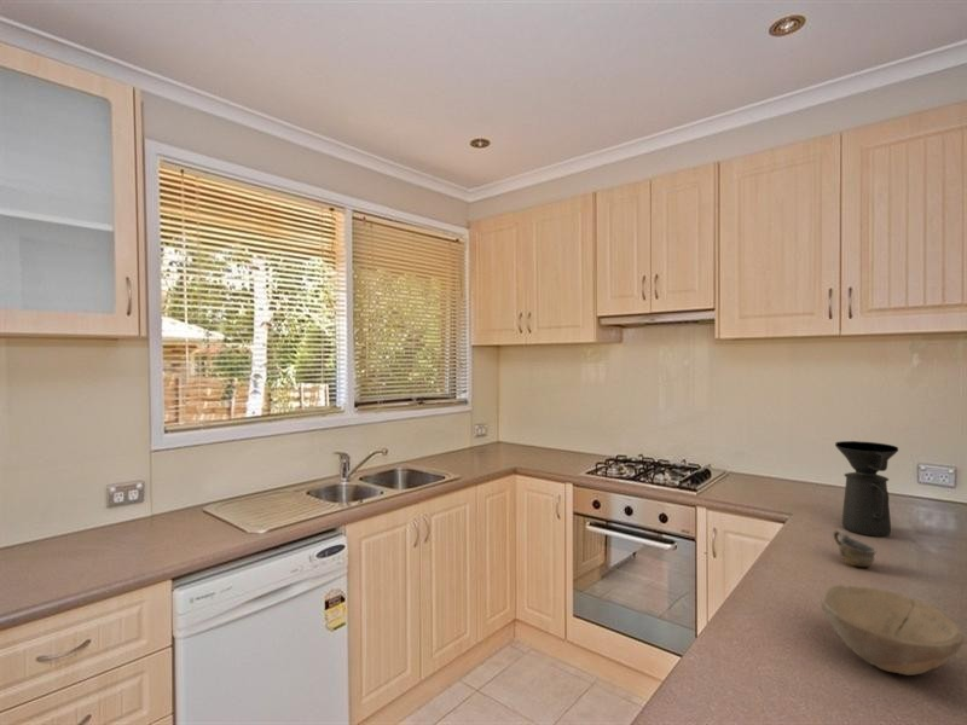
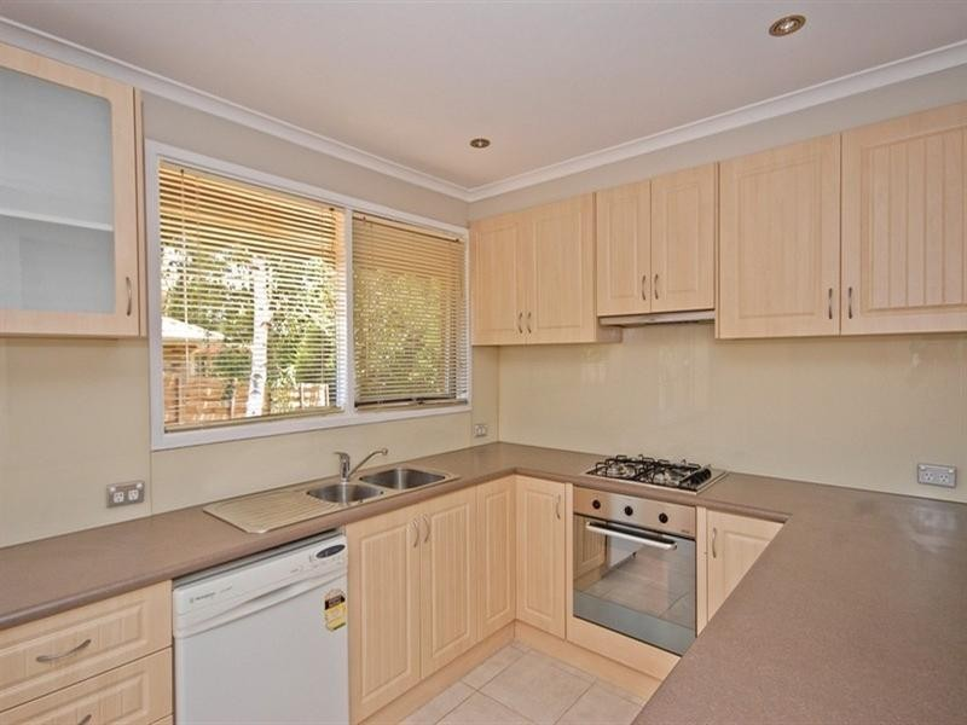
- cup [832,529,878,569]
- bowl [820,584,966,677]
- coffee maker [834,440,899,538]
